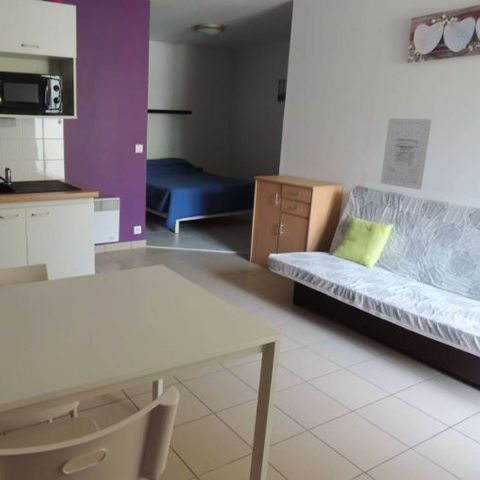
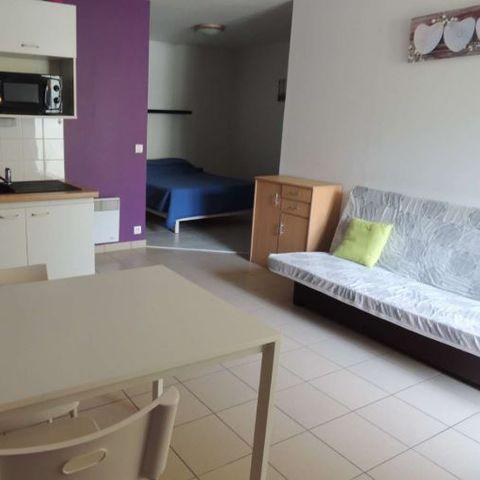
- wall art [380,117,432,191]
